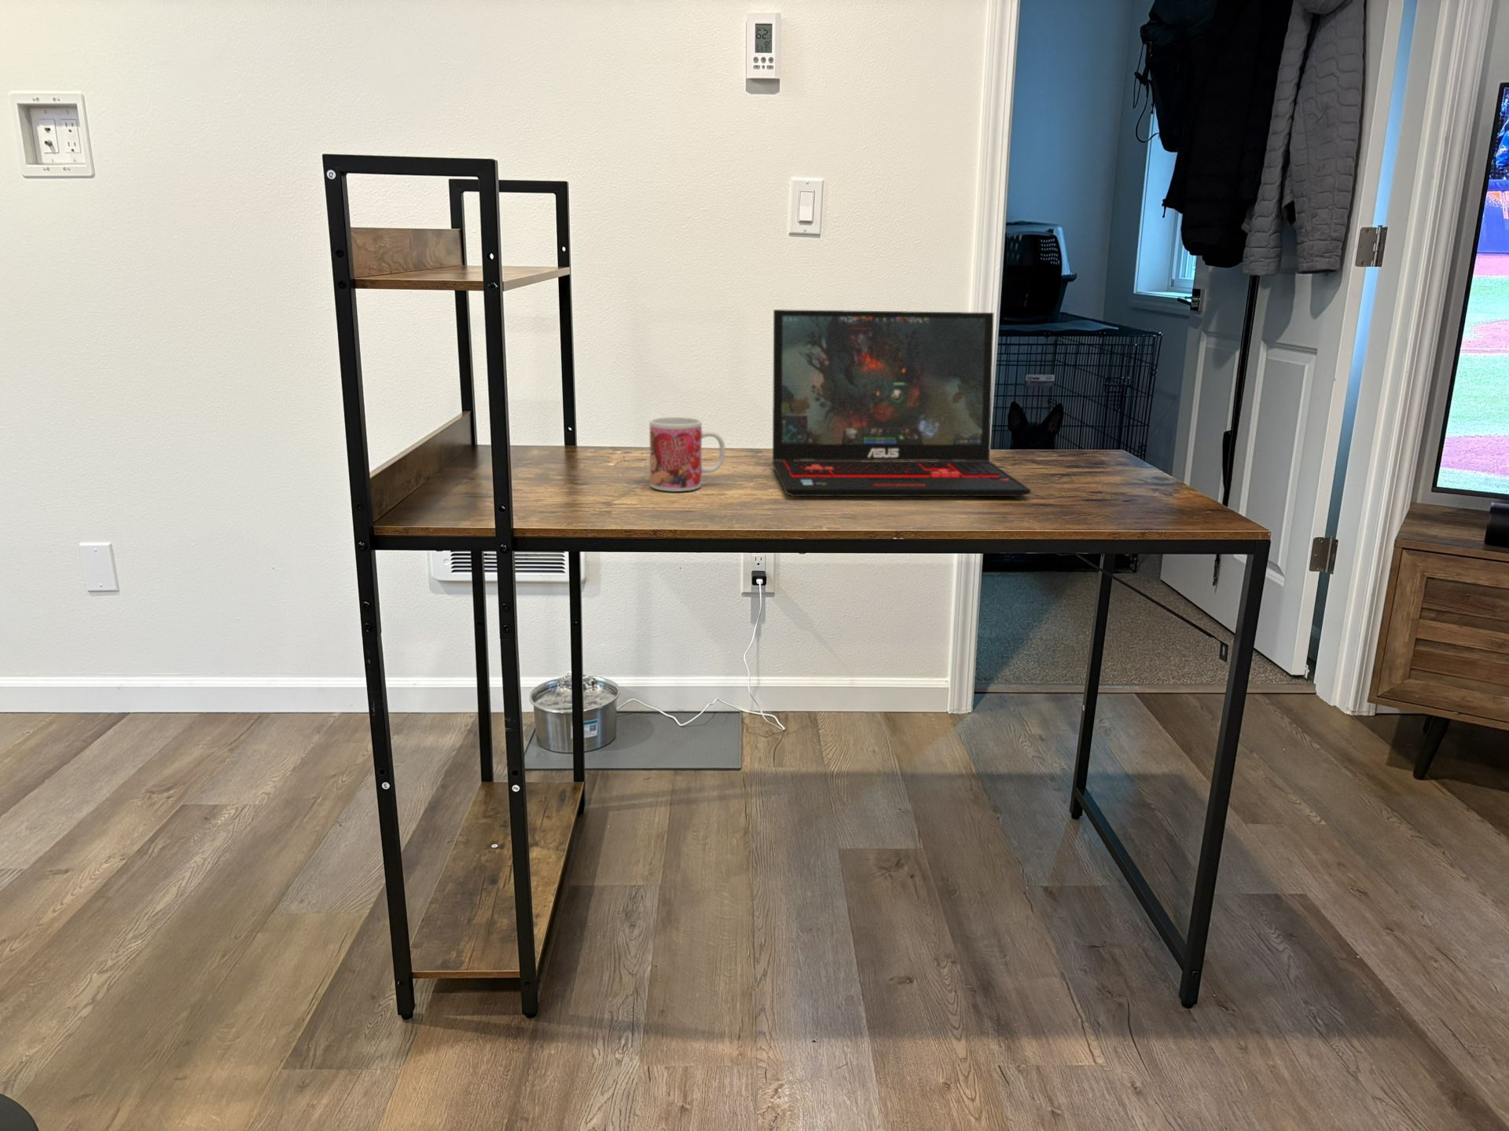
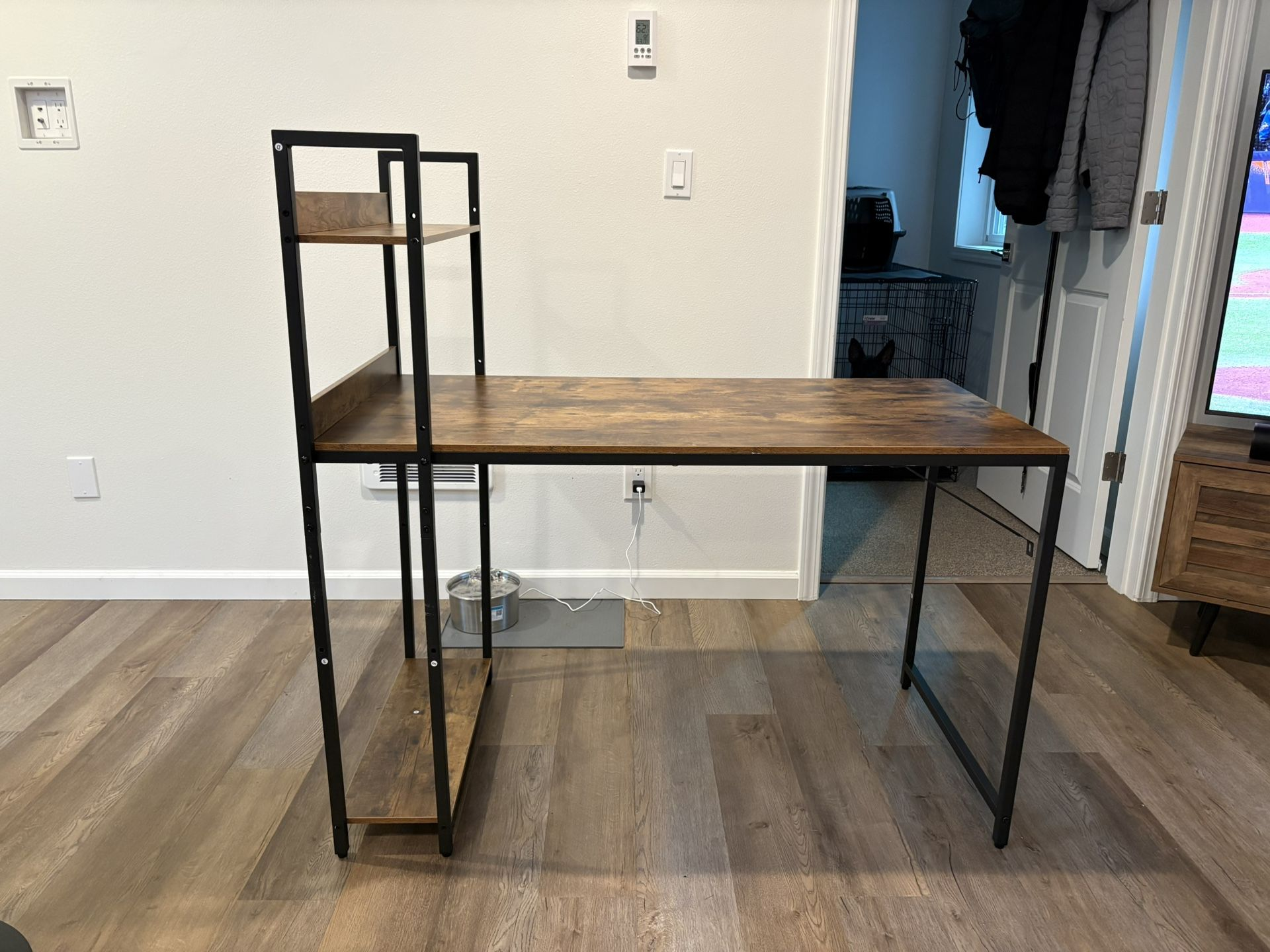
- mug [649,416,726,493]
- laptop [771,309,1031,497]
